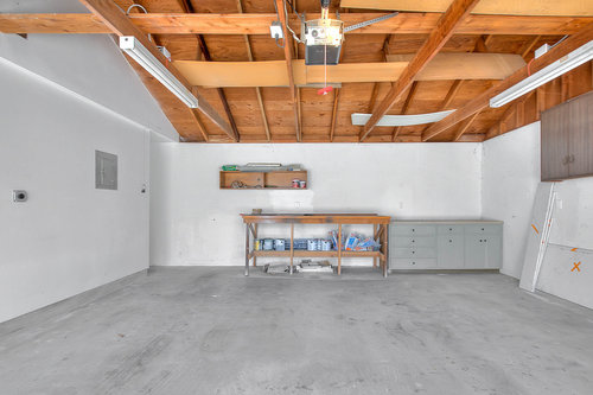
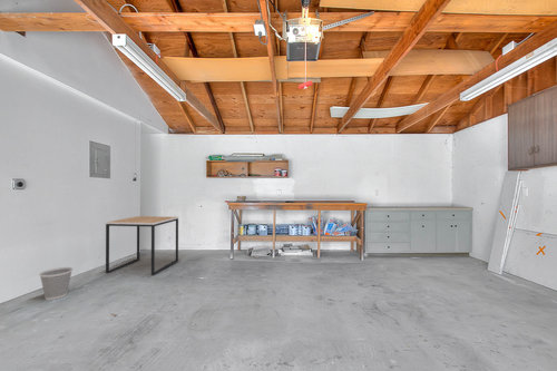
+ side table [105,215,179,277]
+ wastebasket [38,266,74,301]
